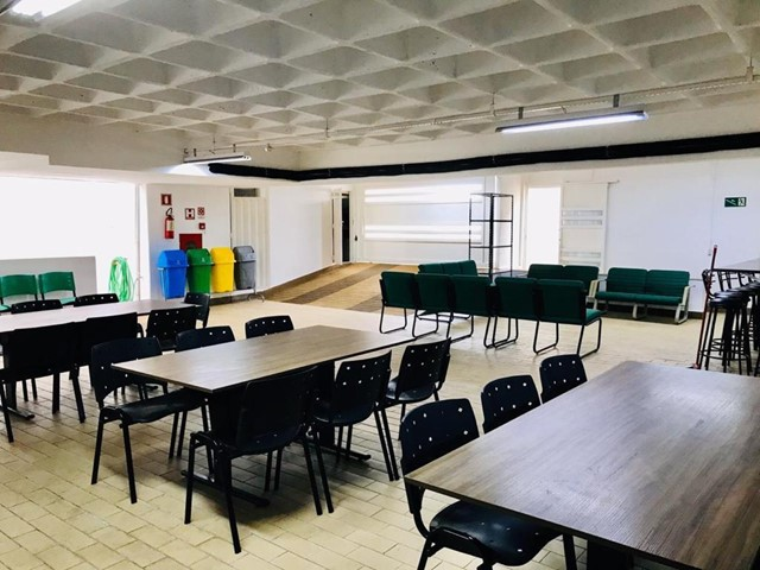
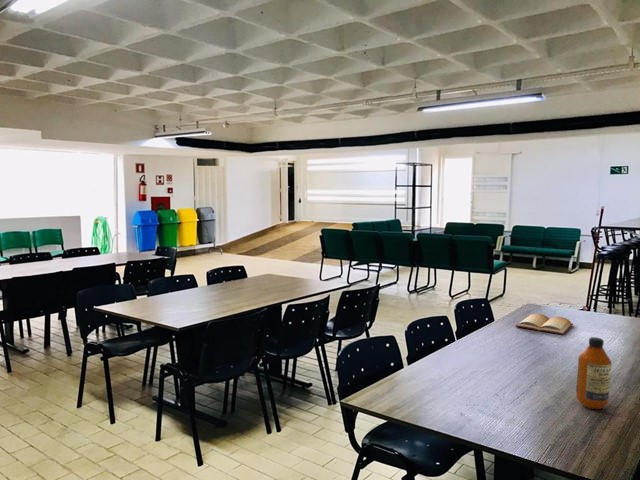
+ bible [514,313,574,336]
+ bottle [575,336,612,410]
